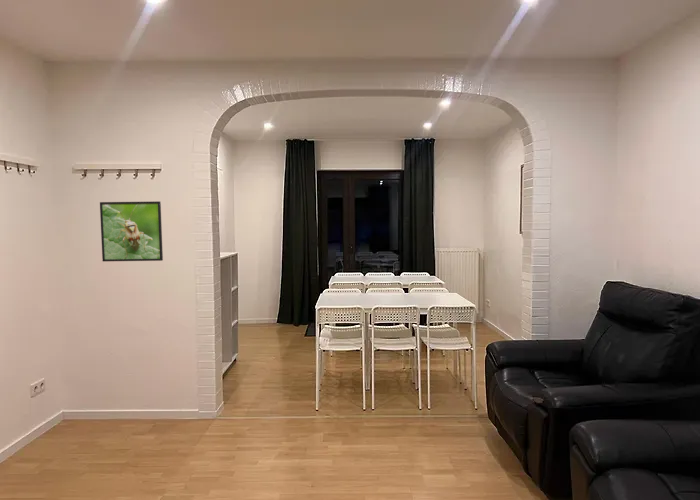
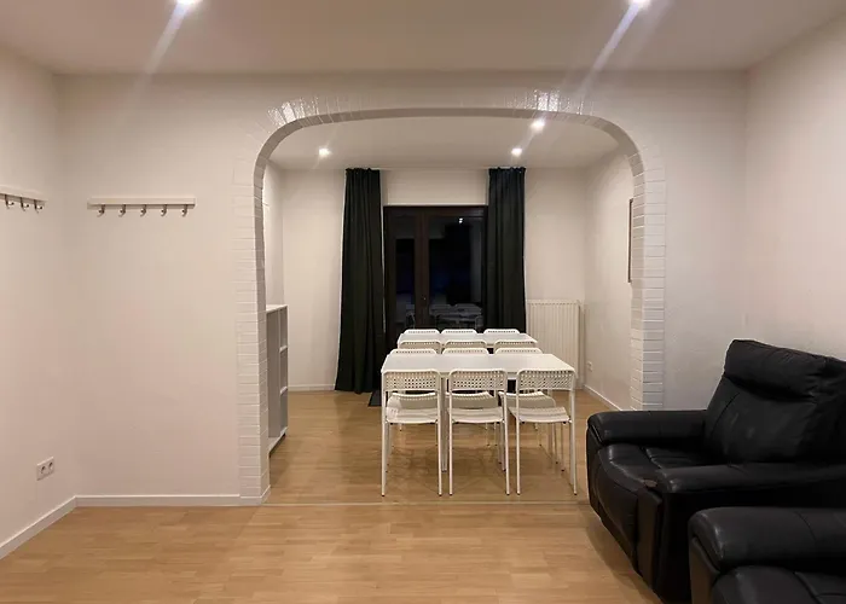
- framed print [99,200,164,262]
